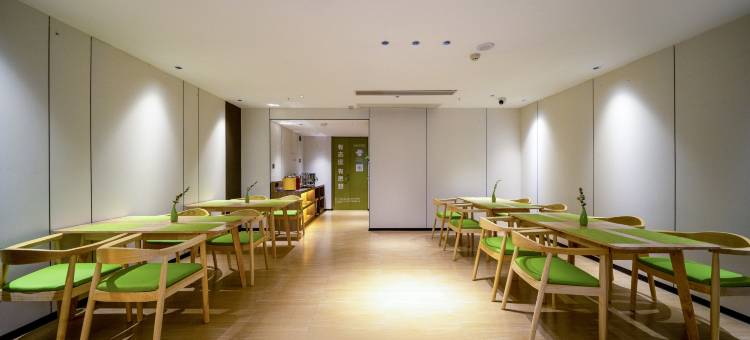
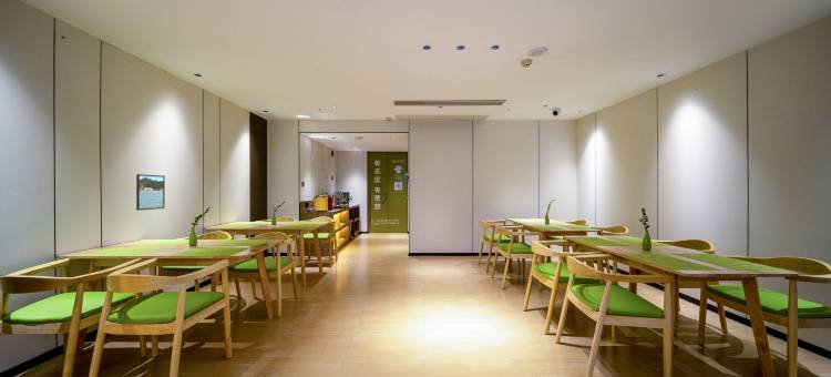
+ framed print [135,173,166,212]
